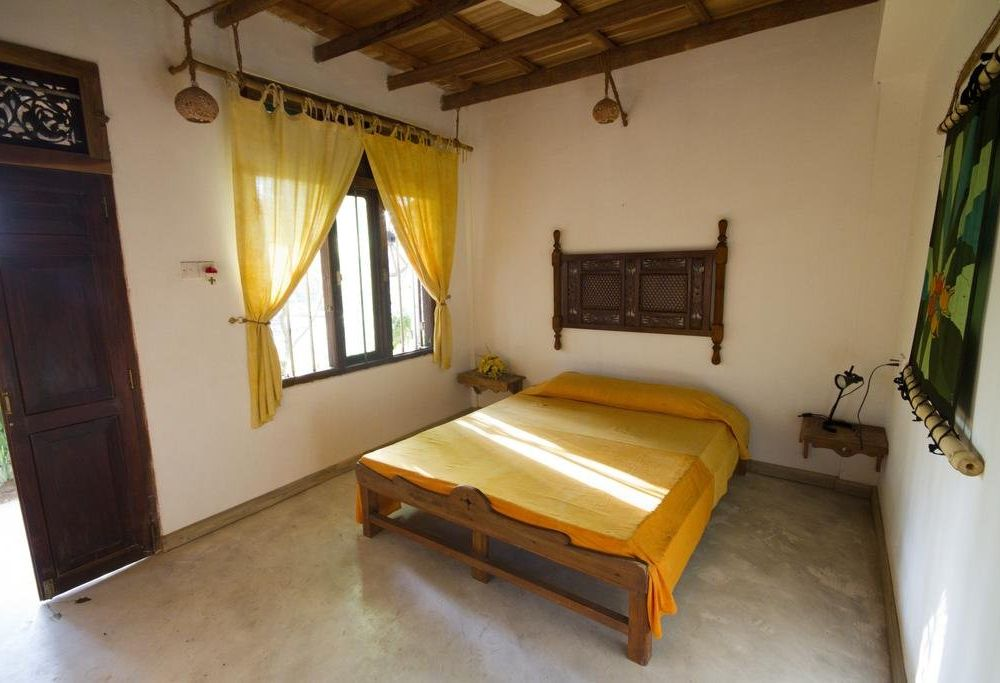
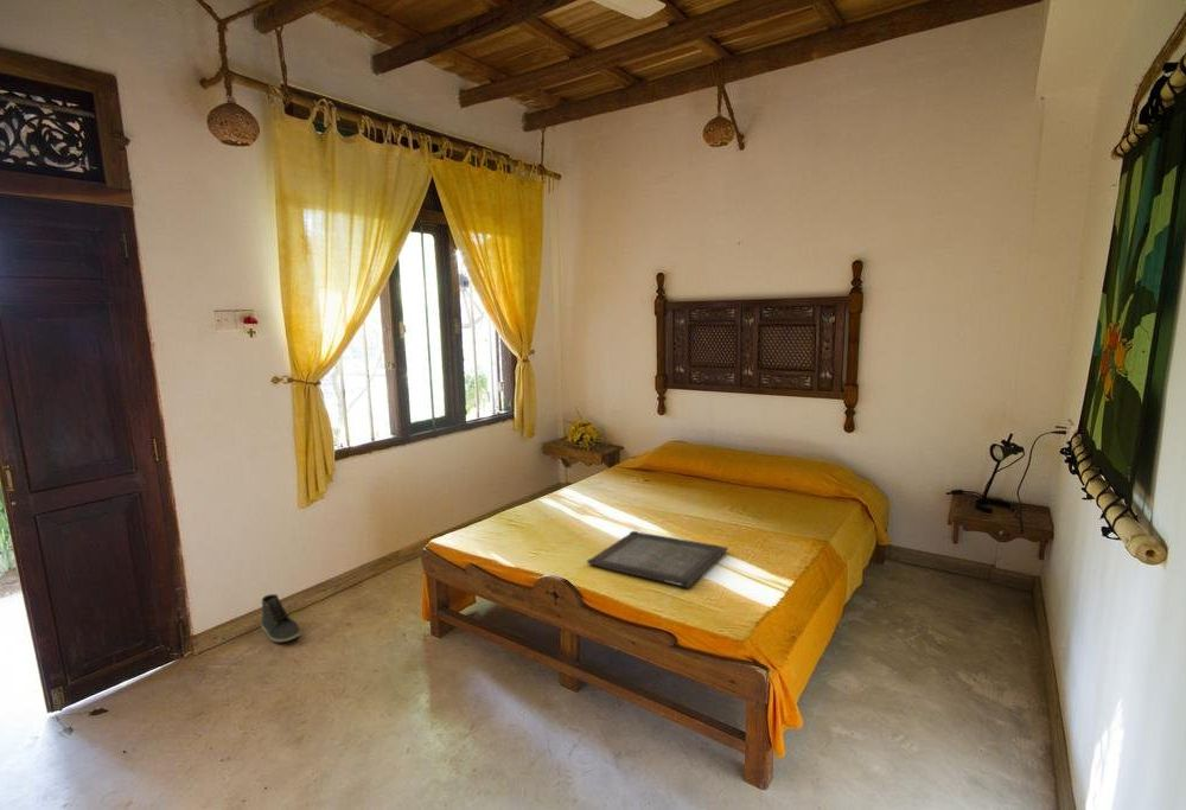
+ serving tray [586,530,729,589]
+ sneaker [260,593,302,643]
